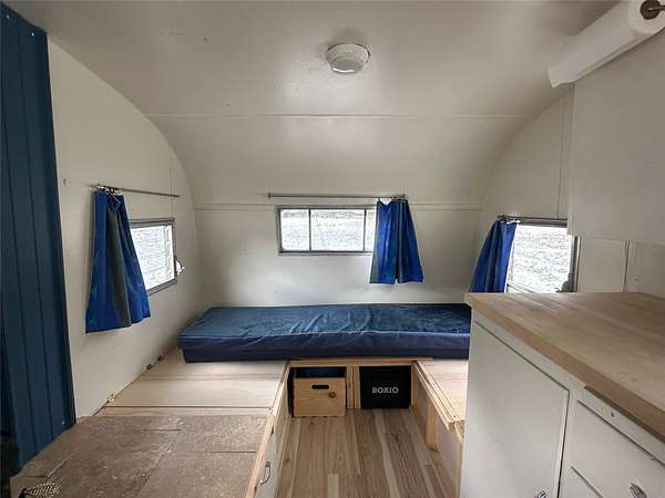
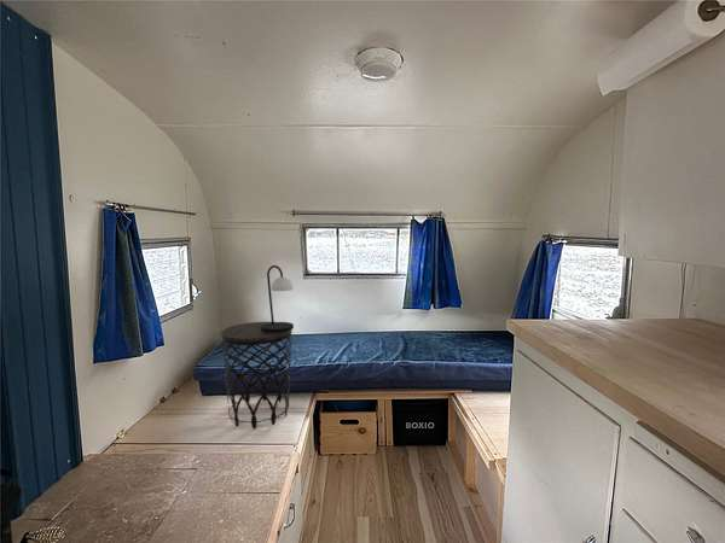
+ table lamp [261,264,295,333]
+ side table [220,321,292,430]
